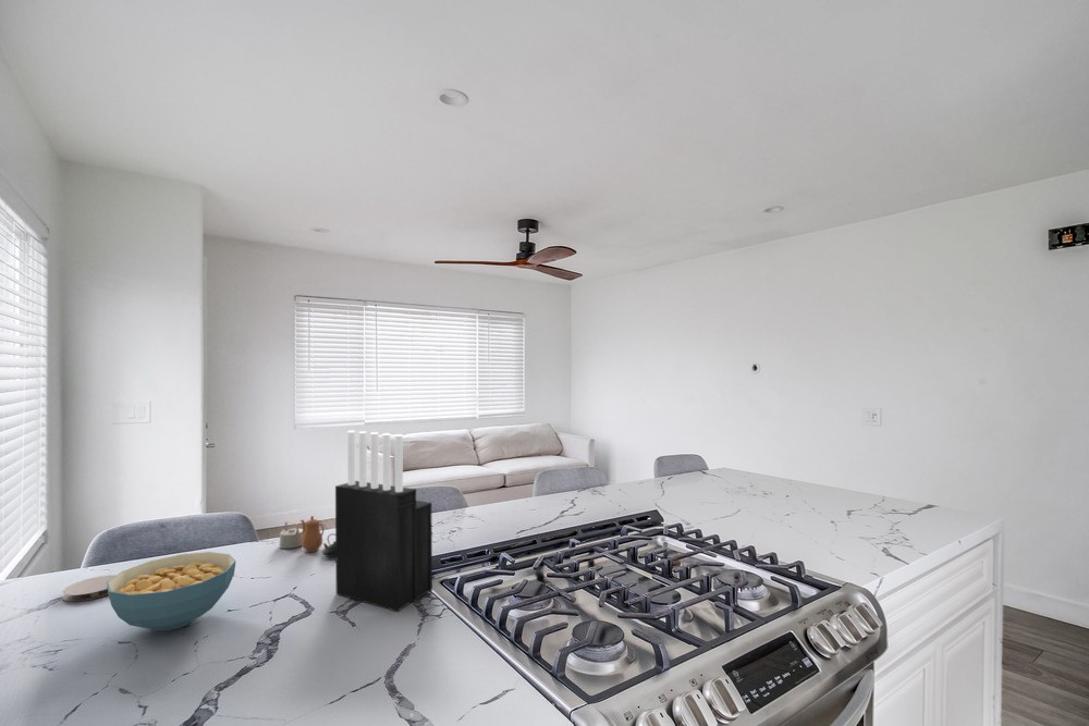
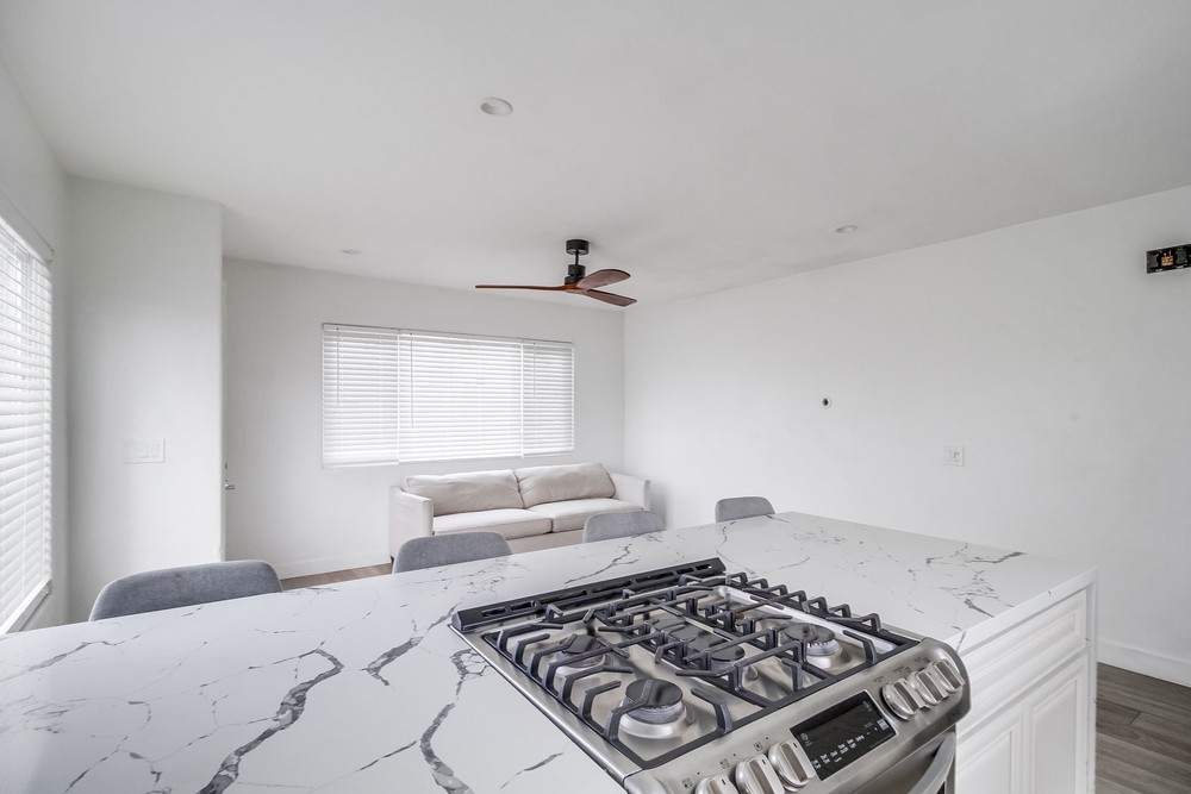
- knife block [334,429,433,613]
- cereal bowl [107,551,237,631]
- teapot [279,515,335,558]
- coaster [62,574,117,603]
